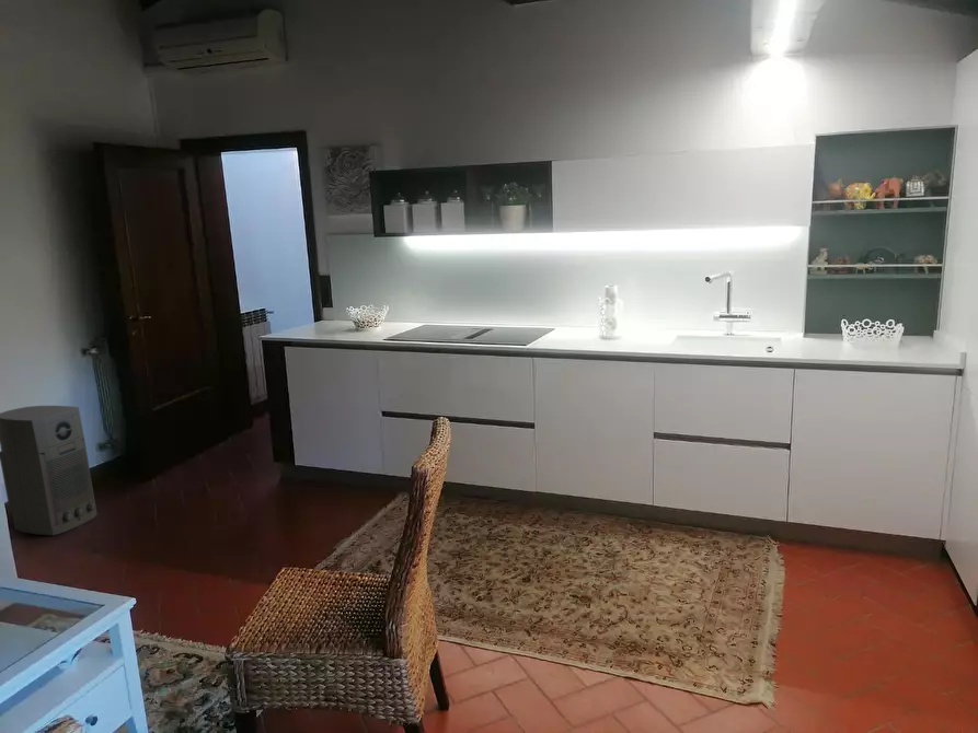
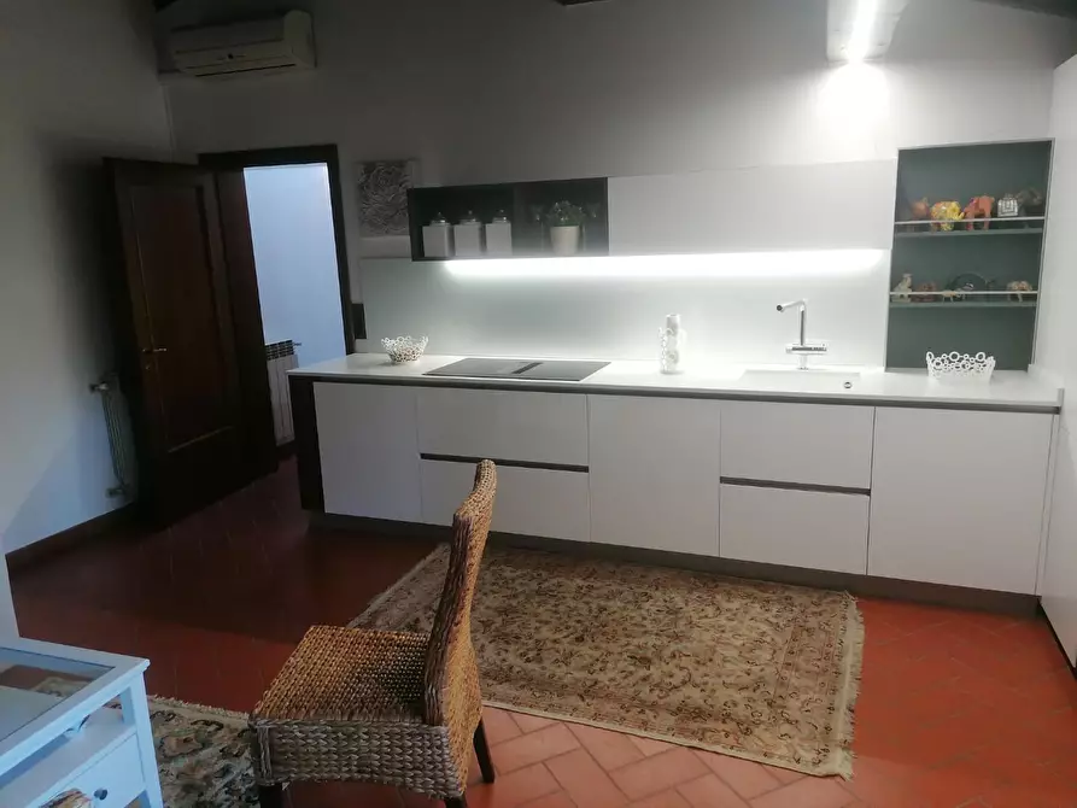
- air purifier [0,405,99,536]
